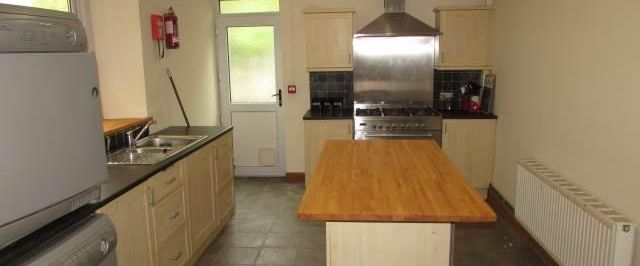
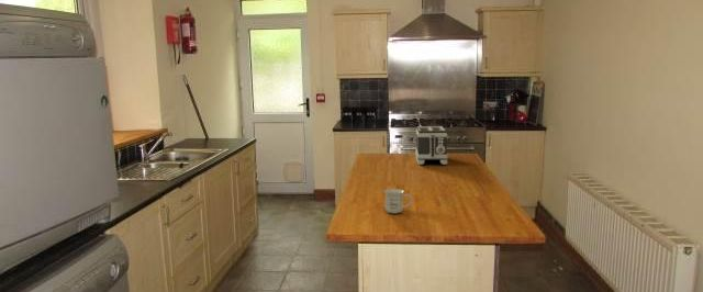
+ mug [383,188,413,215]
+ toaster [415,125,449,166]
